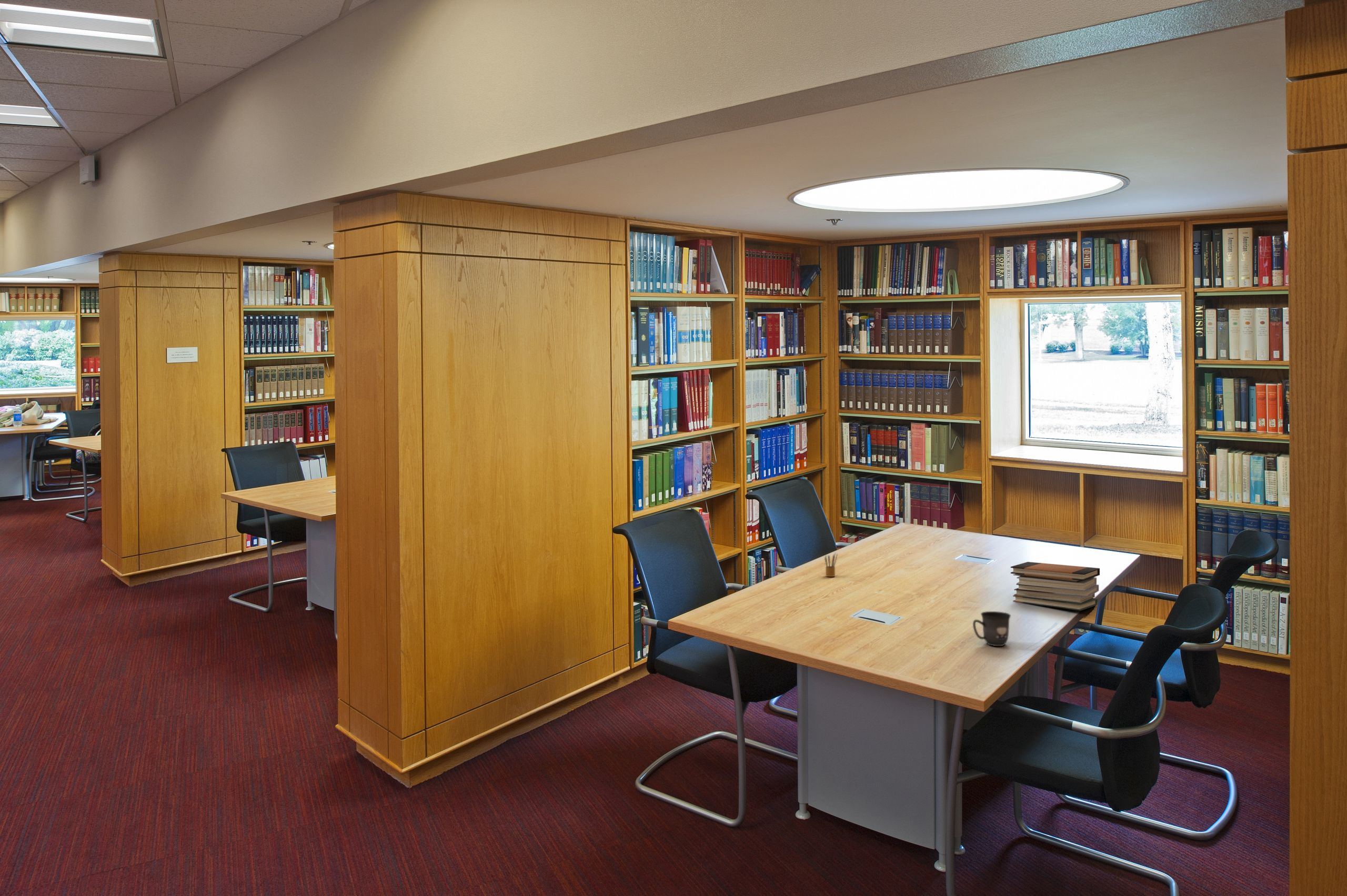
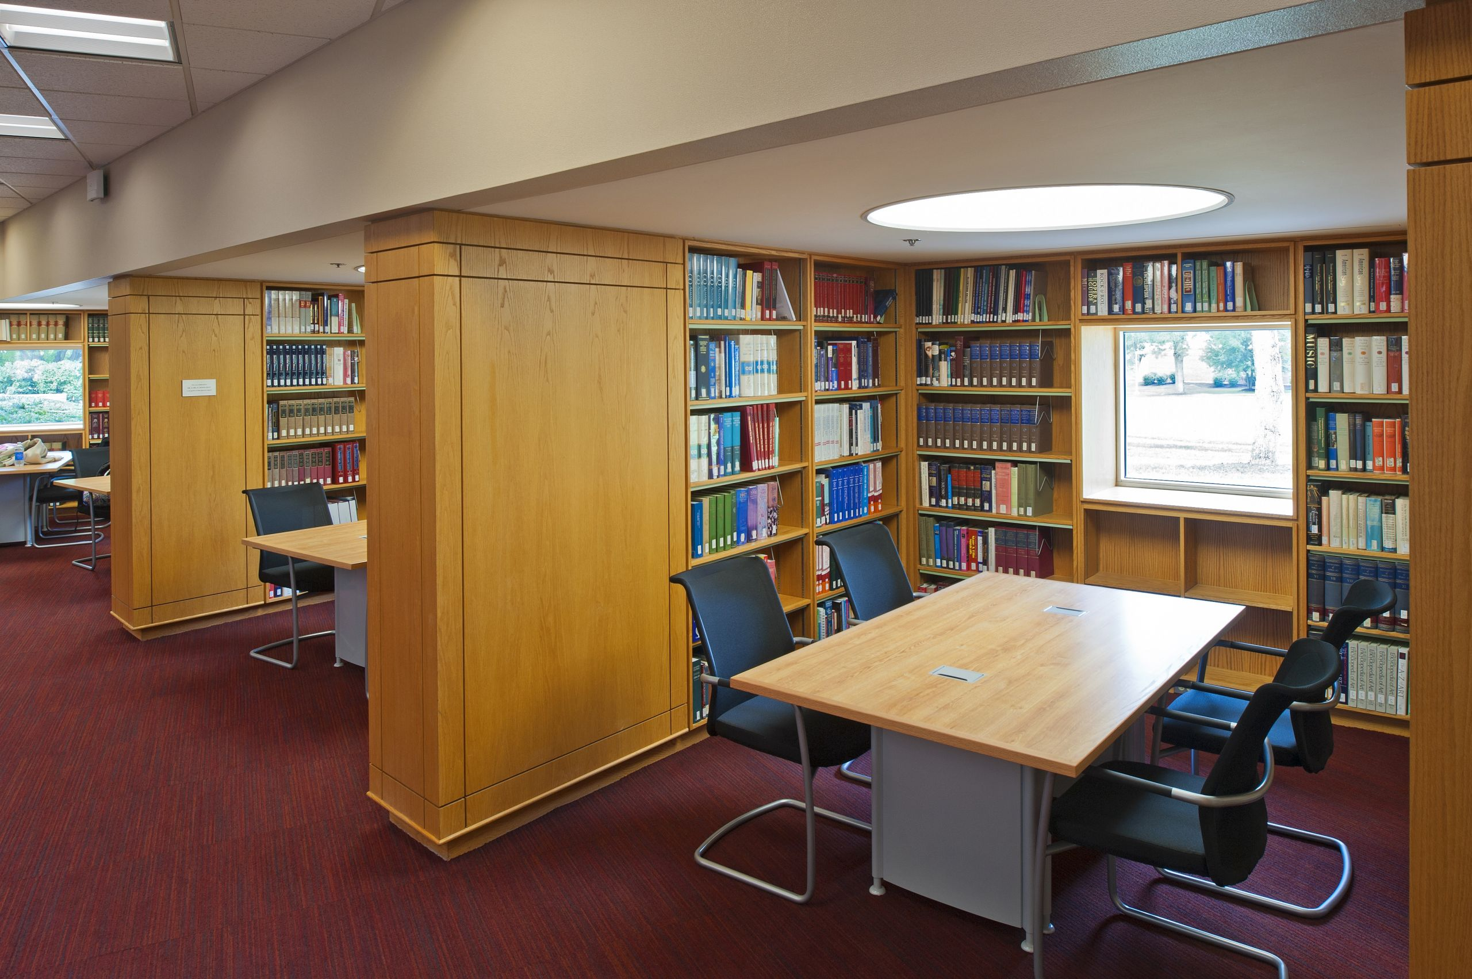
- mug [972,611,1011,647]
- book stack [1010,561,1100,611]
- pencil box [824,552,838,577]
